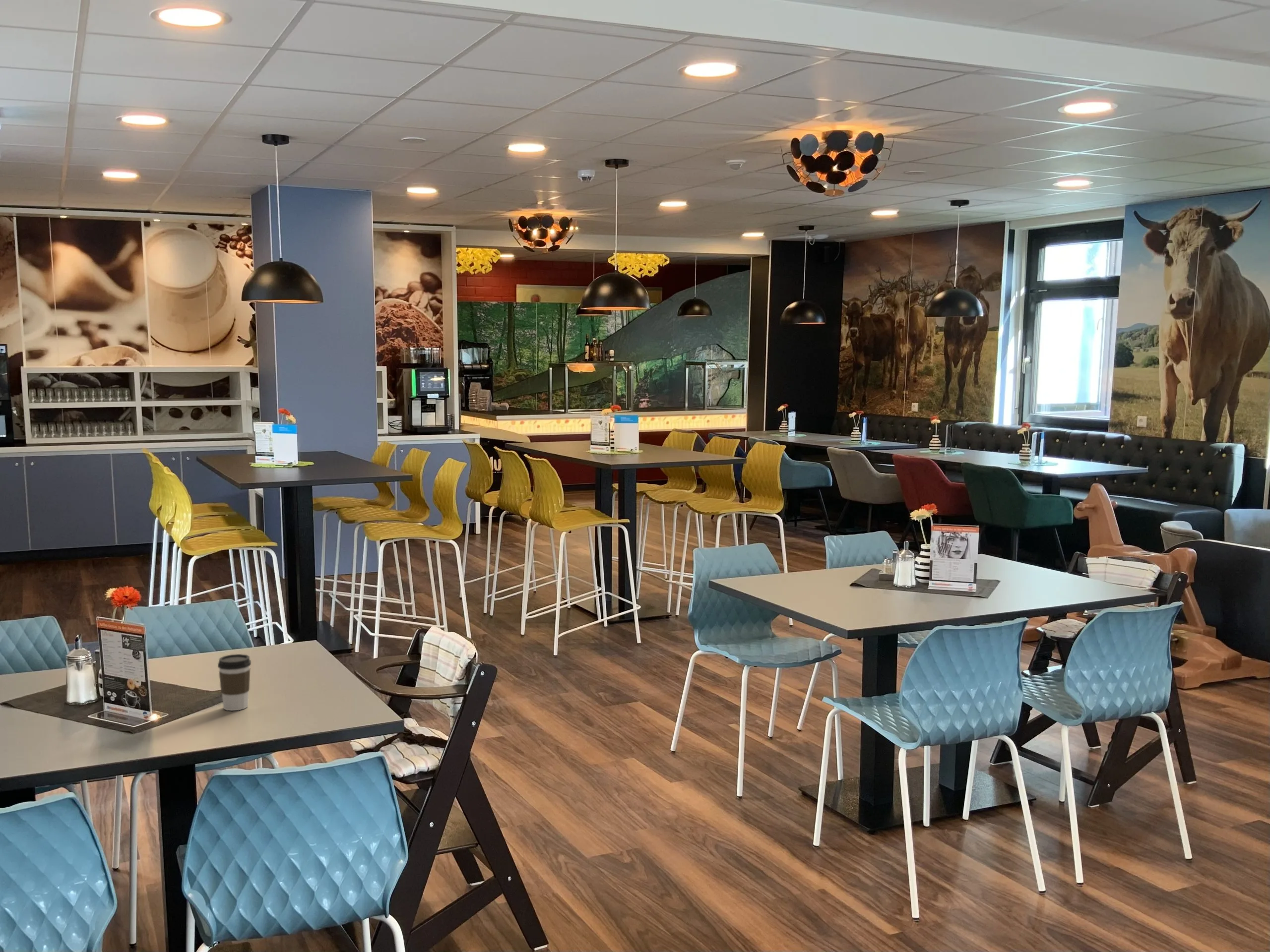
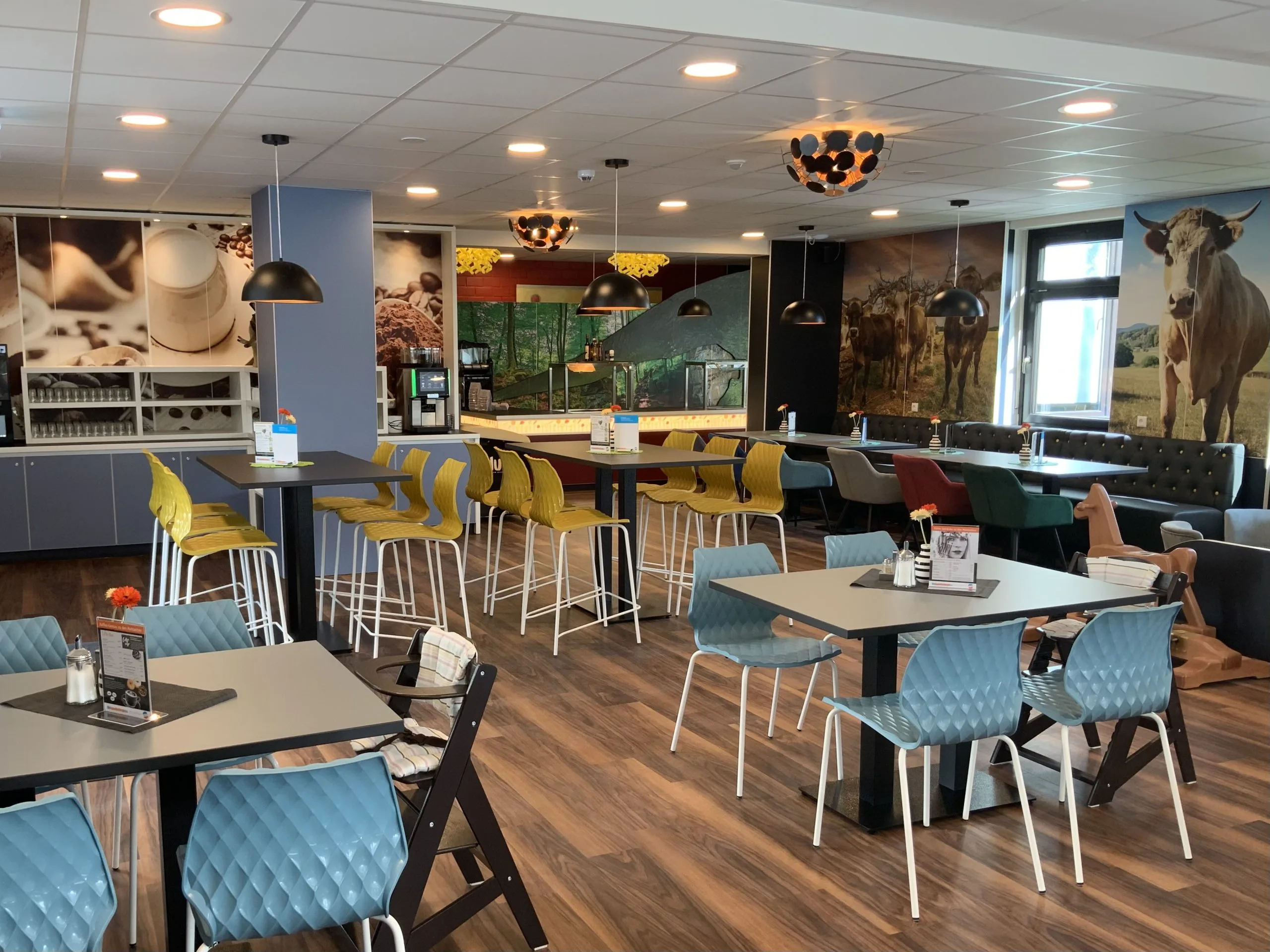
- coffee cup [217,654,252,711]
